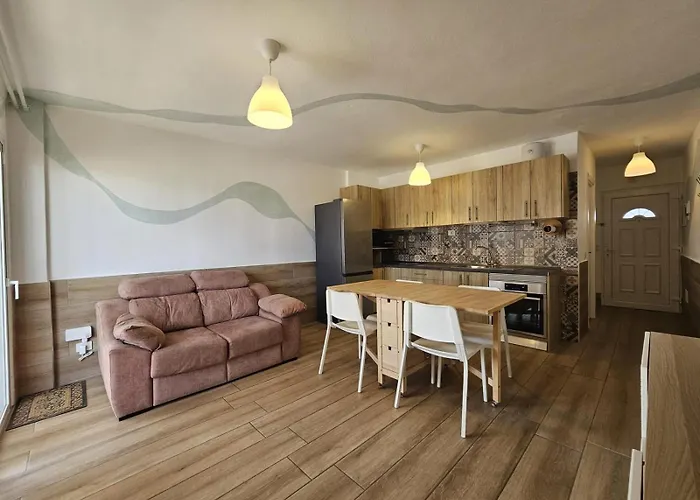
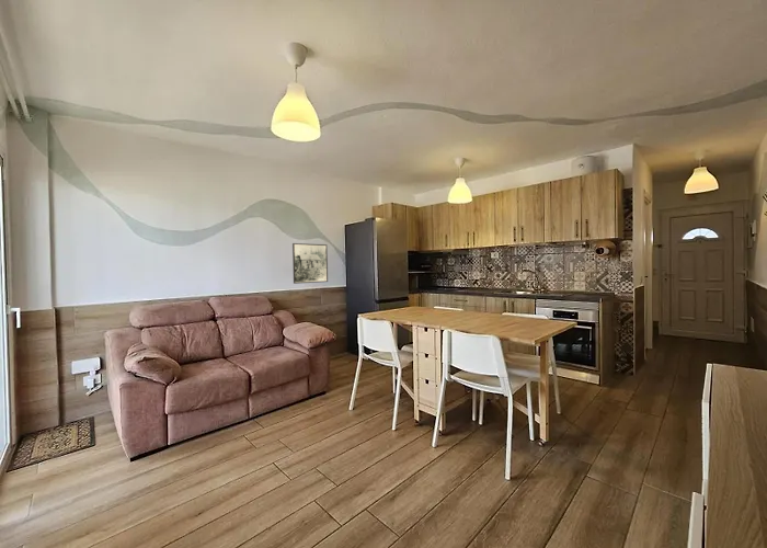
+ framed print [291,242,329,285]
